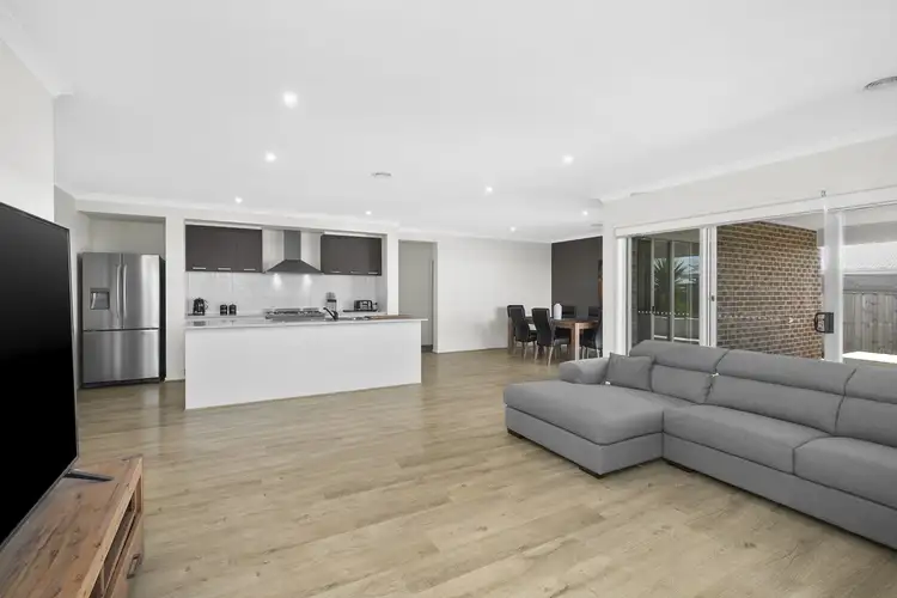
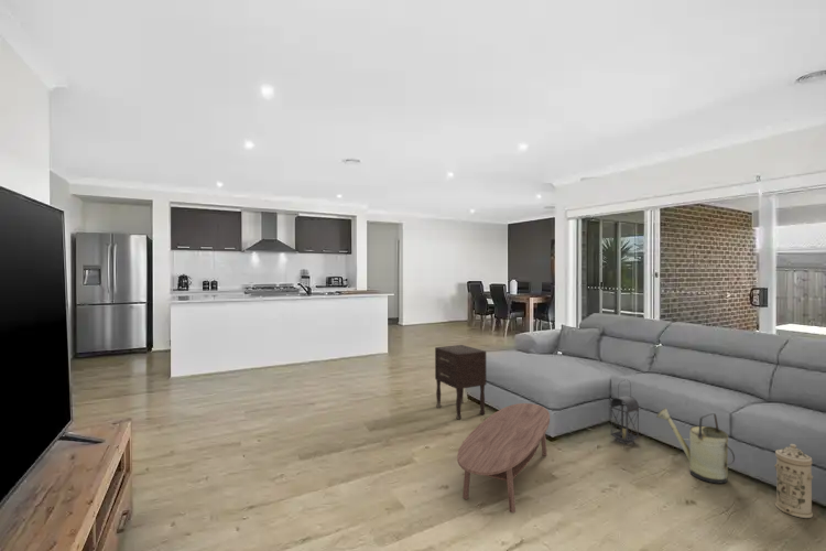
+ coffee table [456,402,551,514]
+ nightstand [434,344,487,420]
+ water filter [773,443,814,519]
+ watering can [655,407,736,485]
+ lantern [608,379,641,445]
